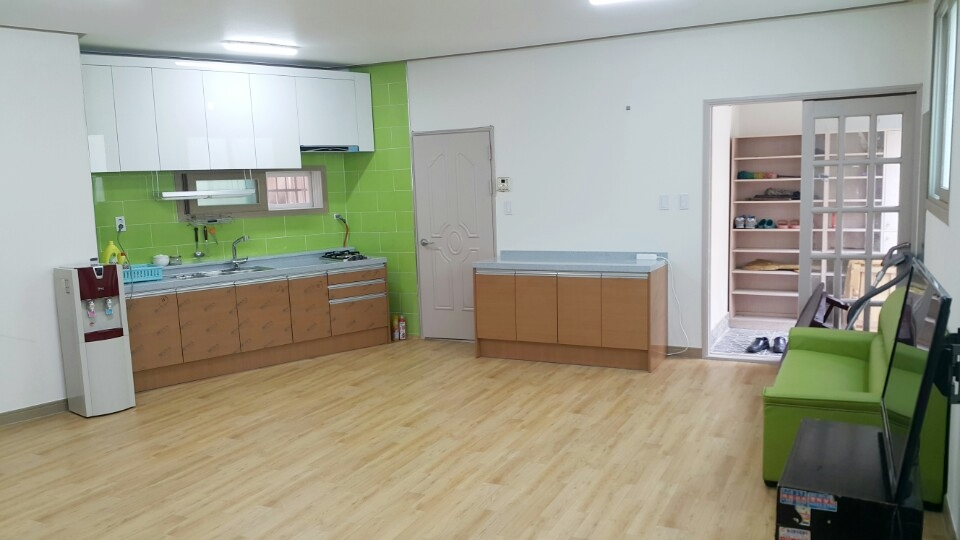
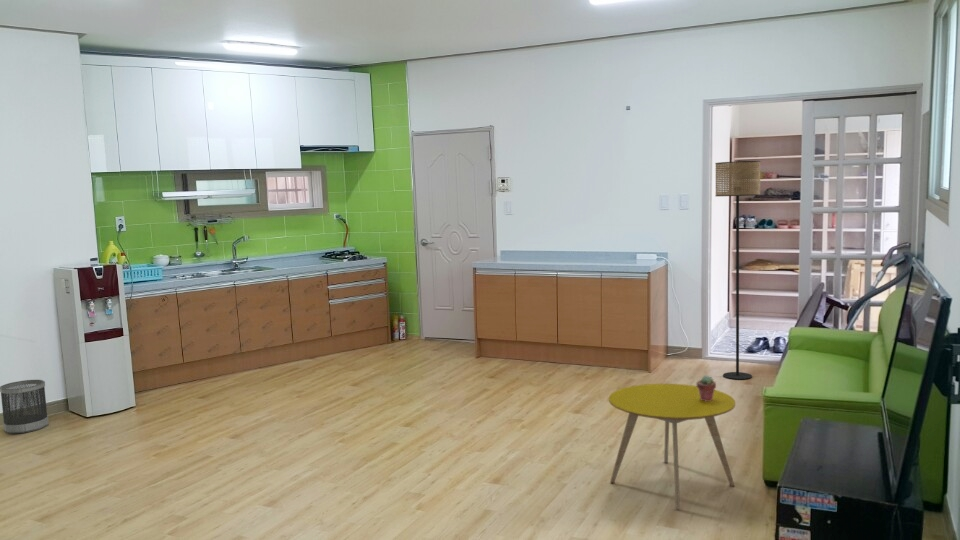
+ potted succulent [695,375,717,401]
+ floor lamp [714,160,761,380]
+ side table [608,383,736,510]
+ wastebasket [0,379,50,435]
